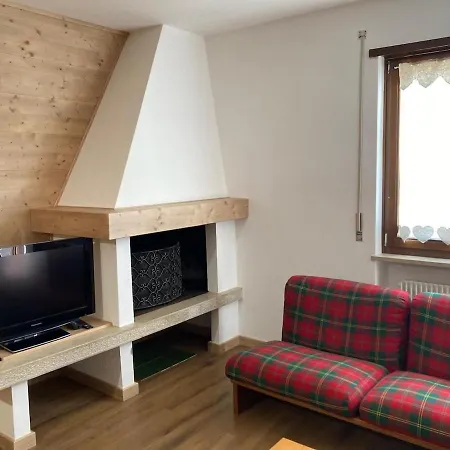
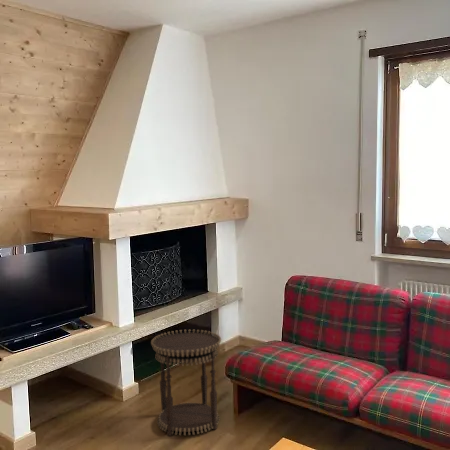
+ side table [150,329,222,437]
